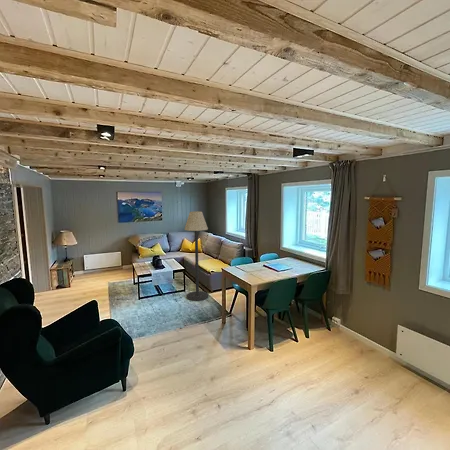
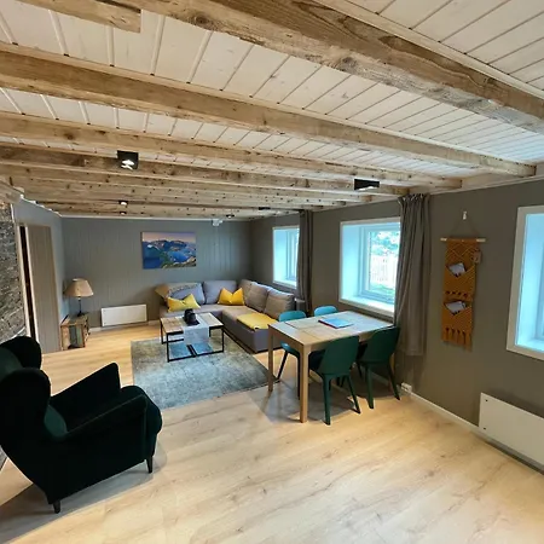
- floor lamp [184,210,209,302]
